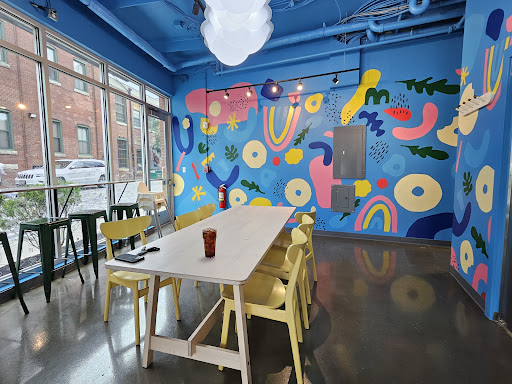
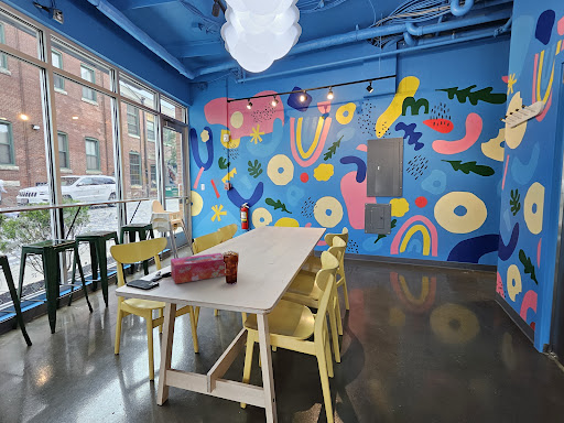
+ tissue box [170,252,227,285]
